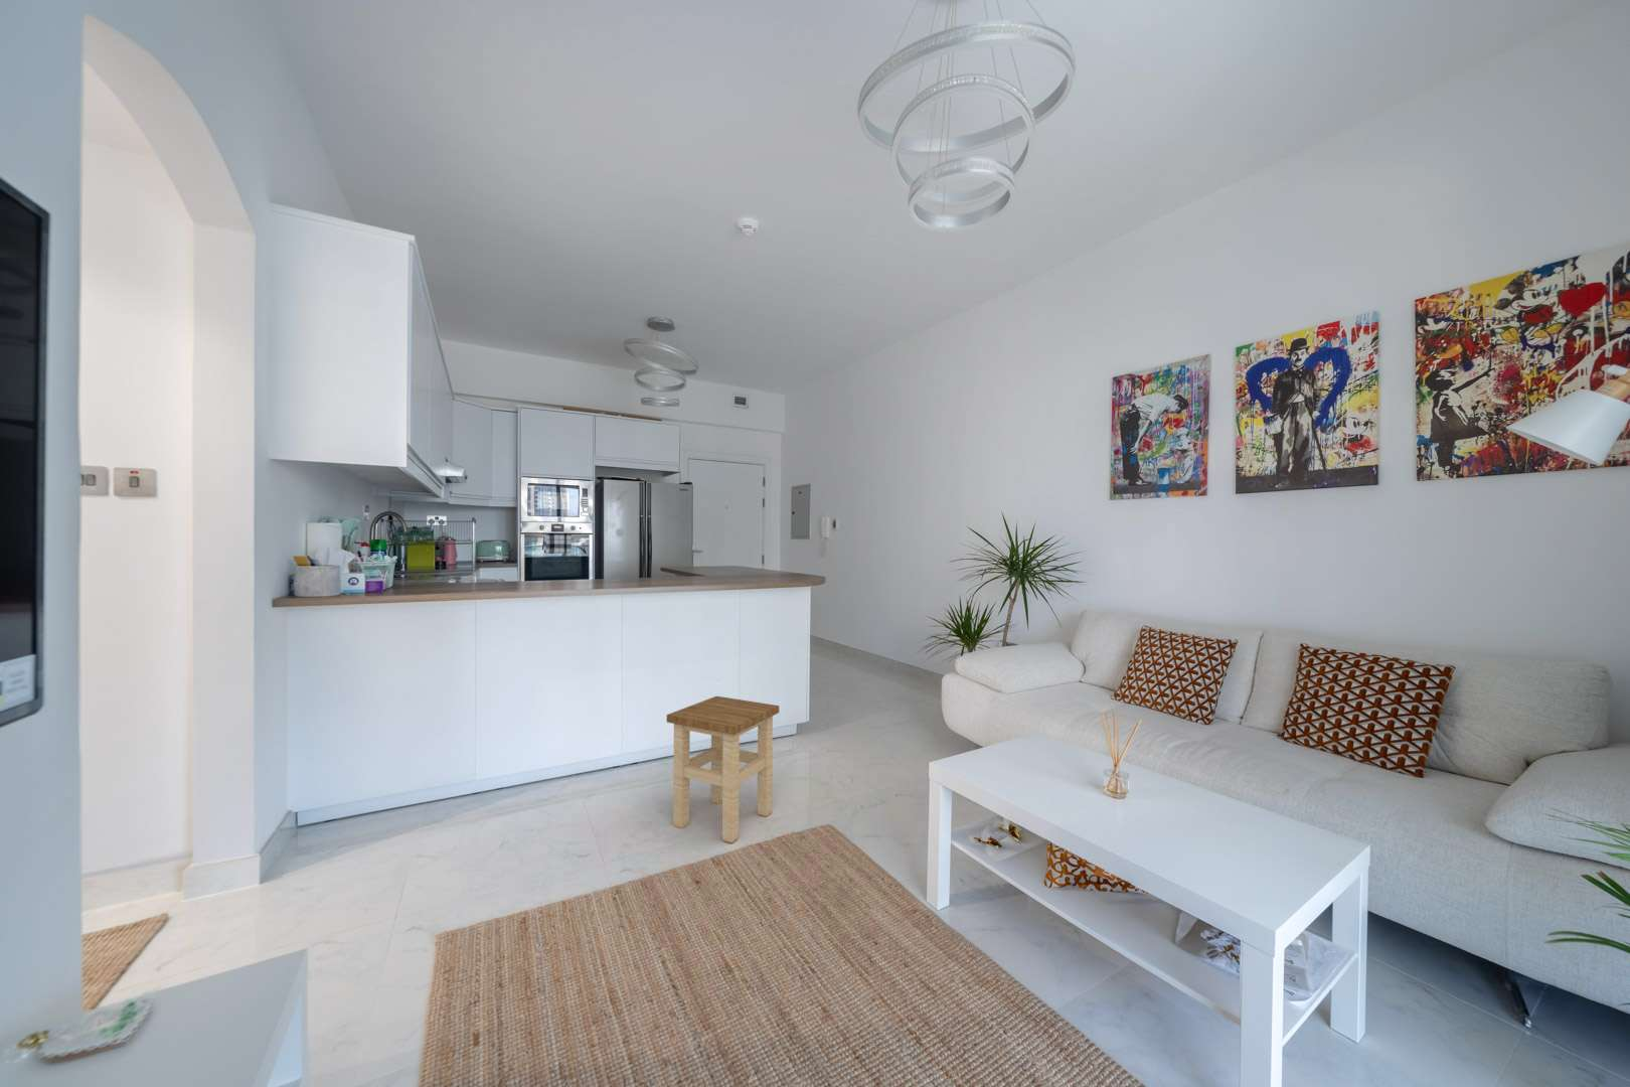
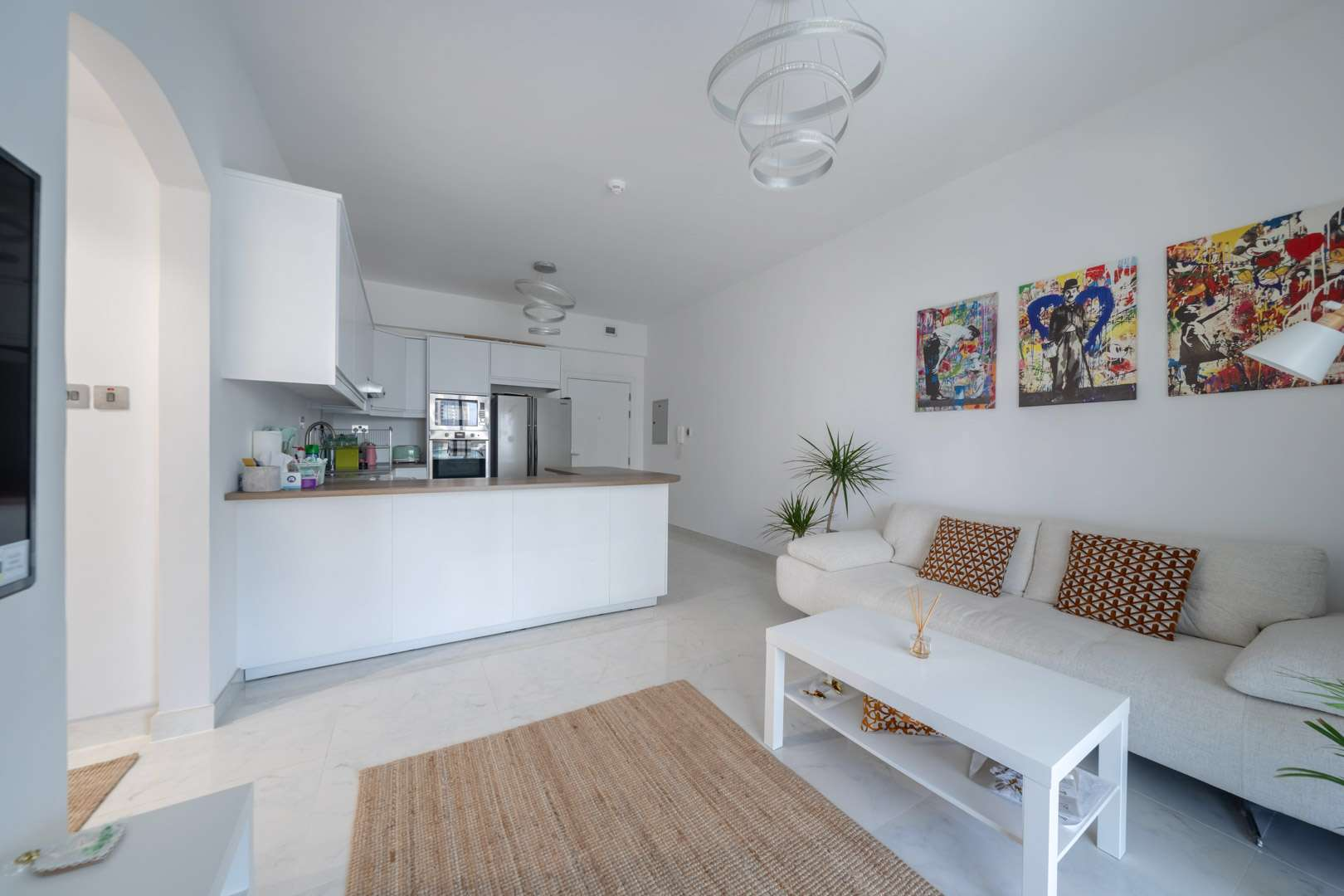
- stool [666,695,780,844]
